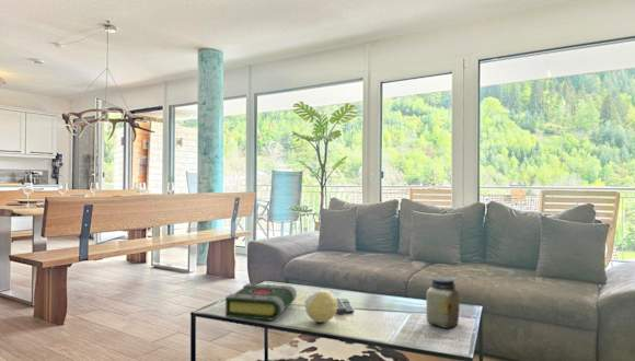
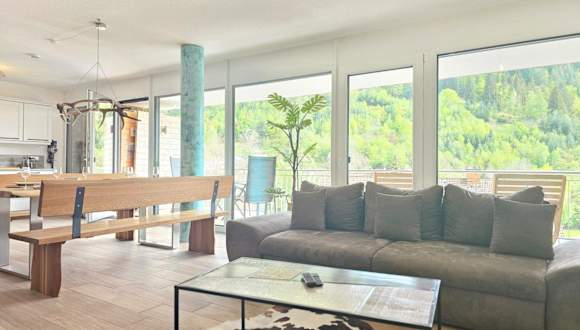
- jar [425,276,461,330]
- decorative ball [304,289,339,324]
- book [224,282,298,321]
